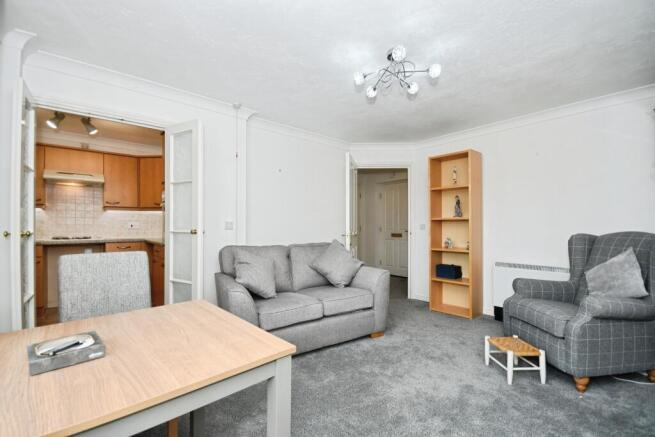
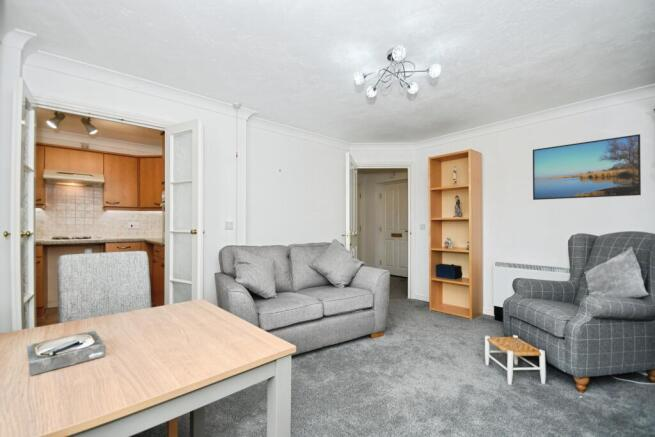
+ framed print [532,133,642,201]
